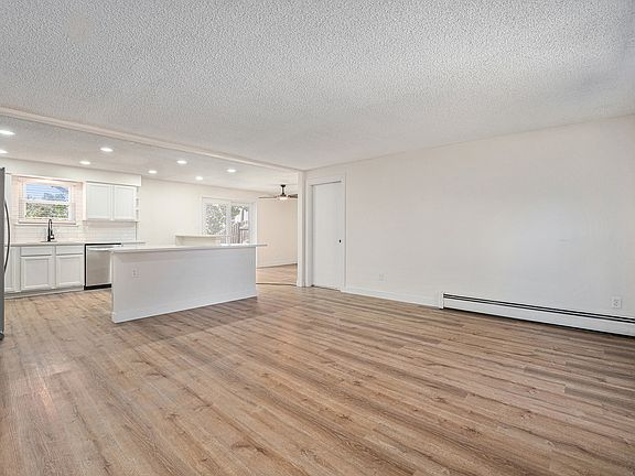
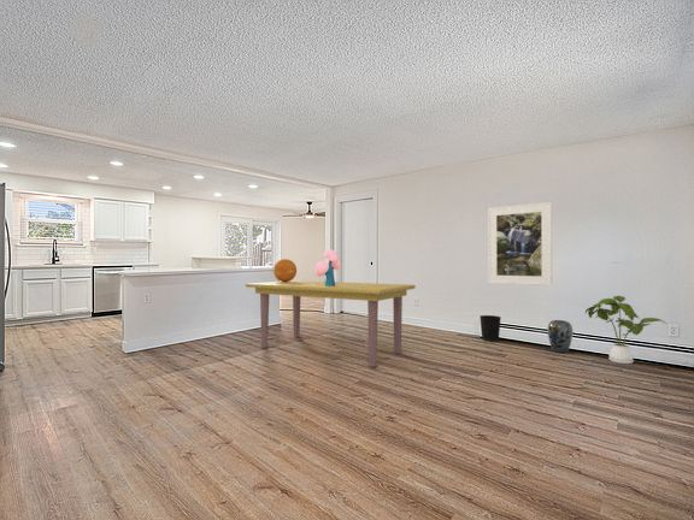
+ vase [547,319,574,354]
+ bouquet [314,248,342,286]
+ house plant [584,295,667,365]
+ dining table [245,279,417,368]
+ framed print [487,201,553,286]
+ decorative sphere [272,258,298,282]
+ wastebasket [480,314,502,343]
